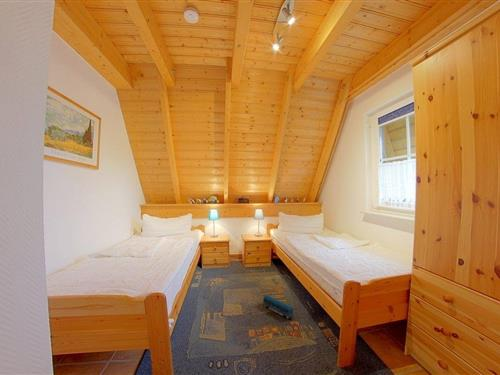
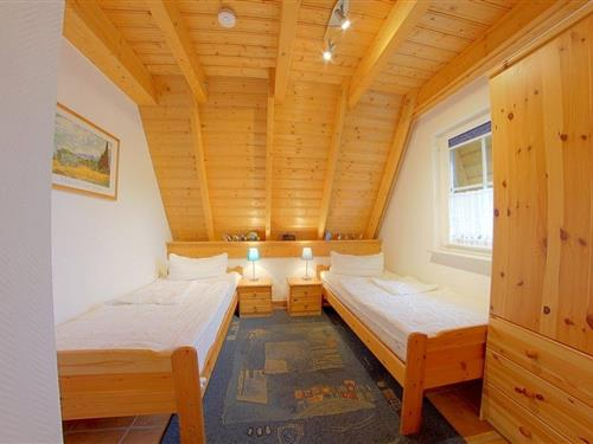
- toy train [262,294,294,320]
